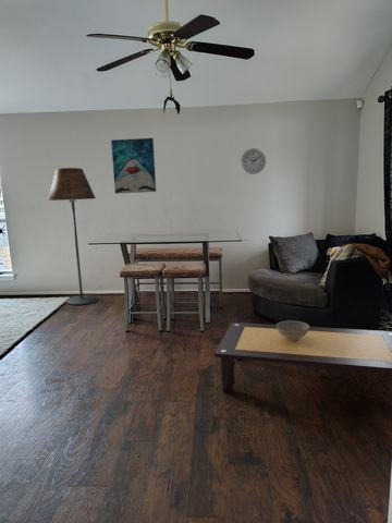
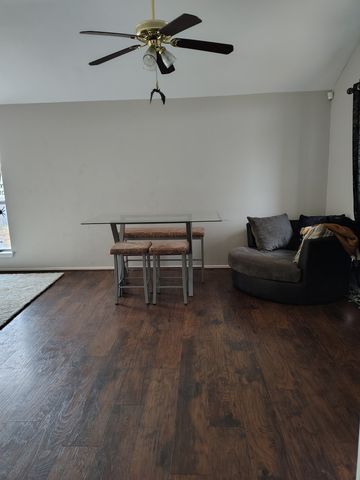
- coffee table [213,321,392,393]
- floor lamp [47,167,99,306]
- wall art [110,137,157,195]
- decorative bowl [275,319,310,341]
- wall clock [240,147,267,175]
